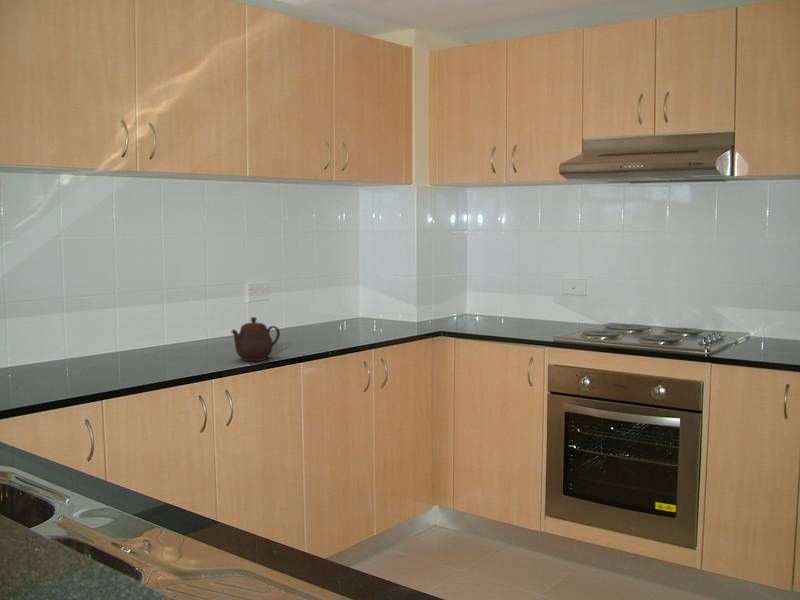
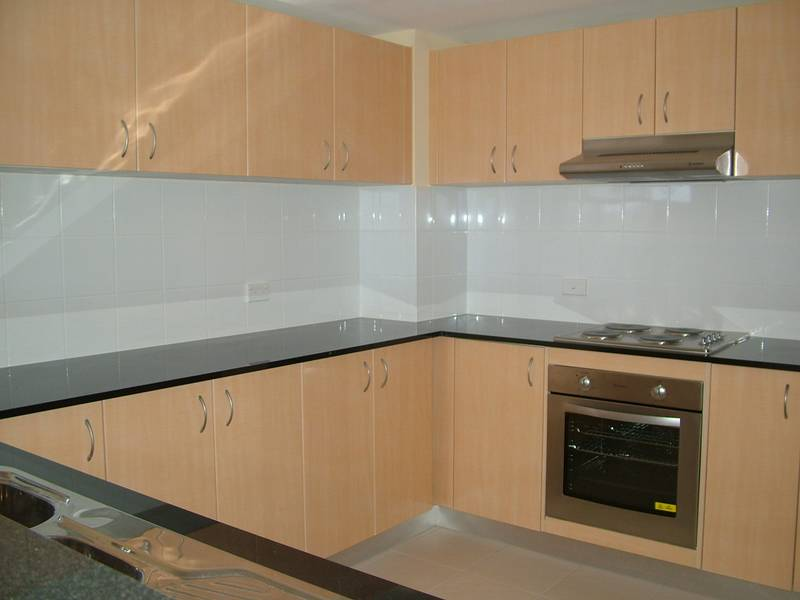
- teapot [231,316,281,362]
